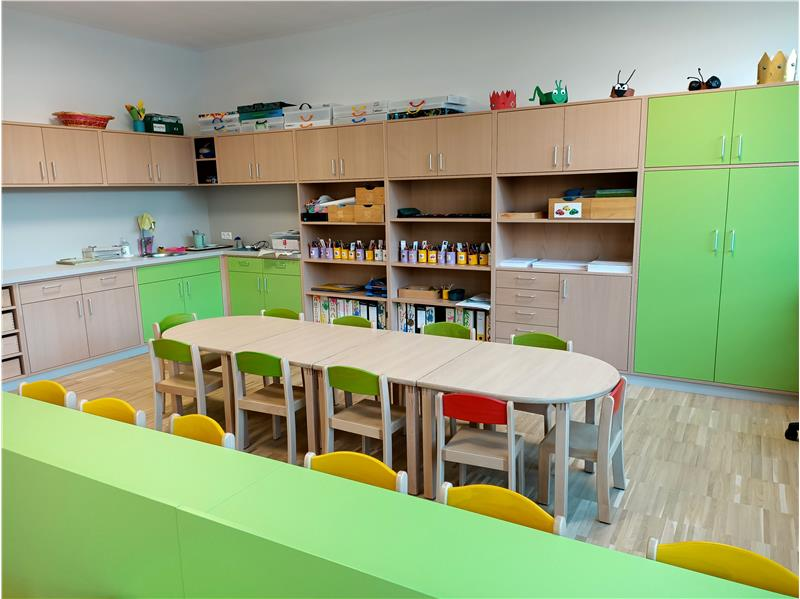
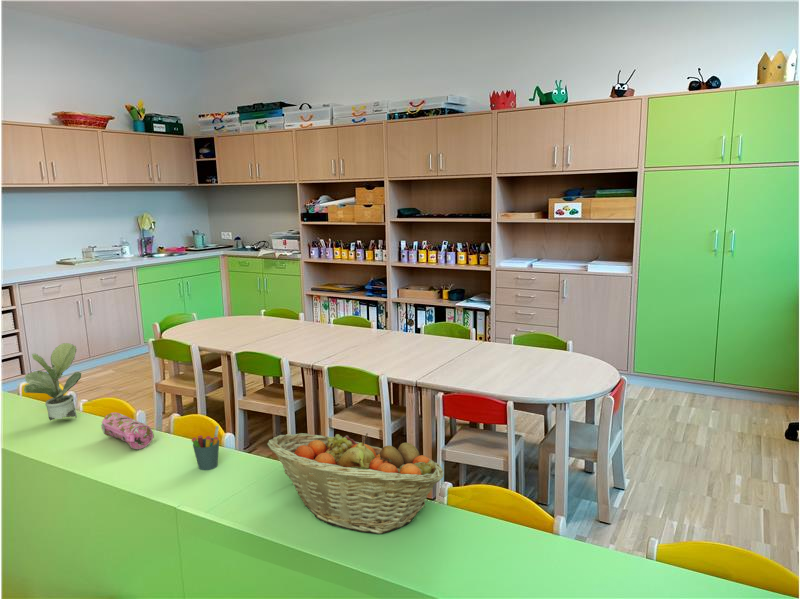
+ pencil case [100,412,155,450]
+ fruit basket [266,432,445,535]
+ pen holder [191,425,220,471]
+ potted plant [23,342,82,422]
